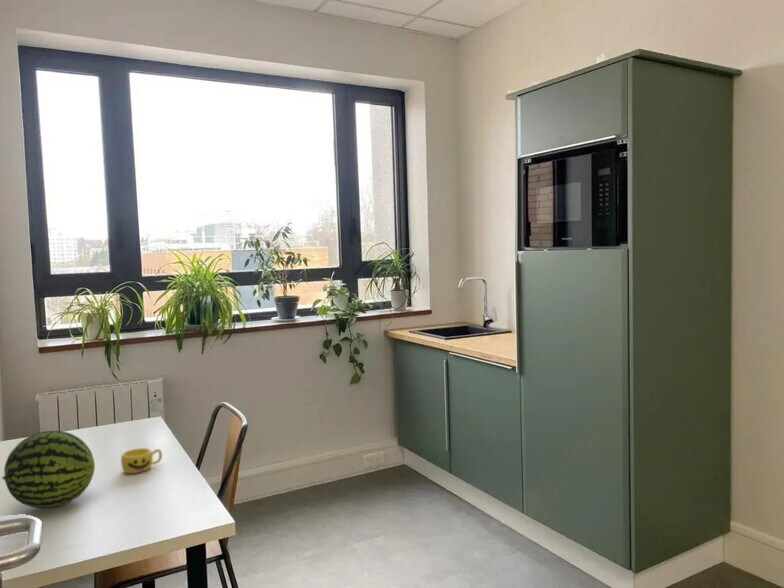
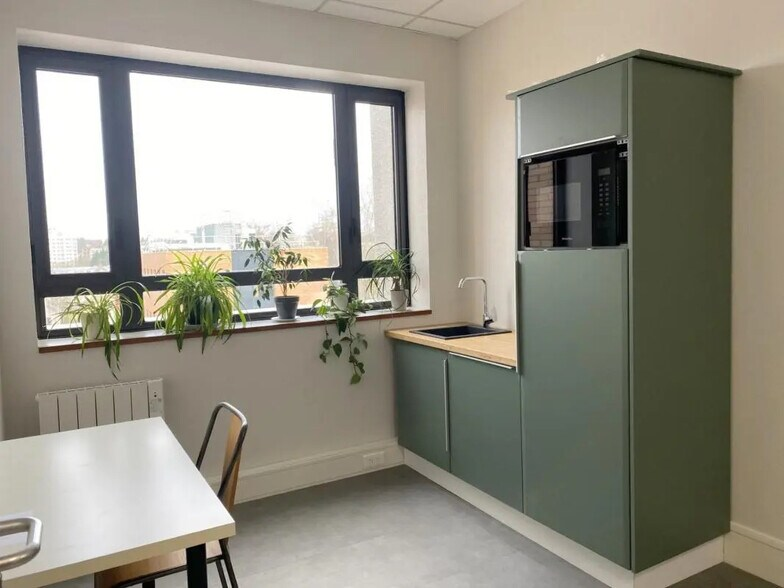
- cup [120,447,163,474]
- fruit [1,430,96,509]
